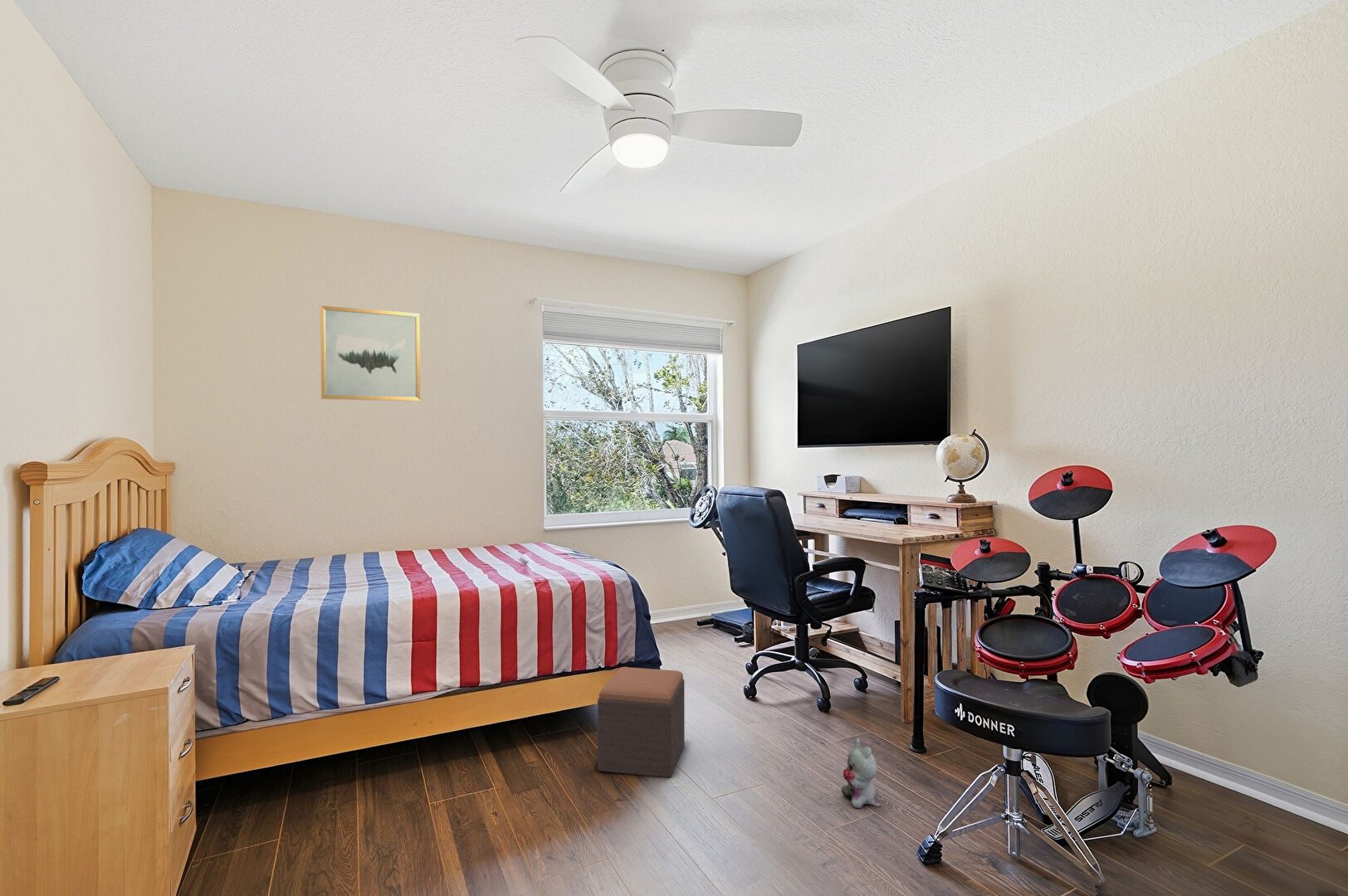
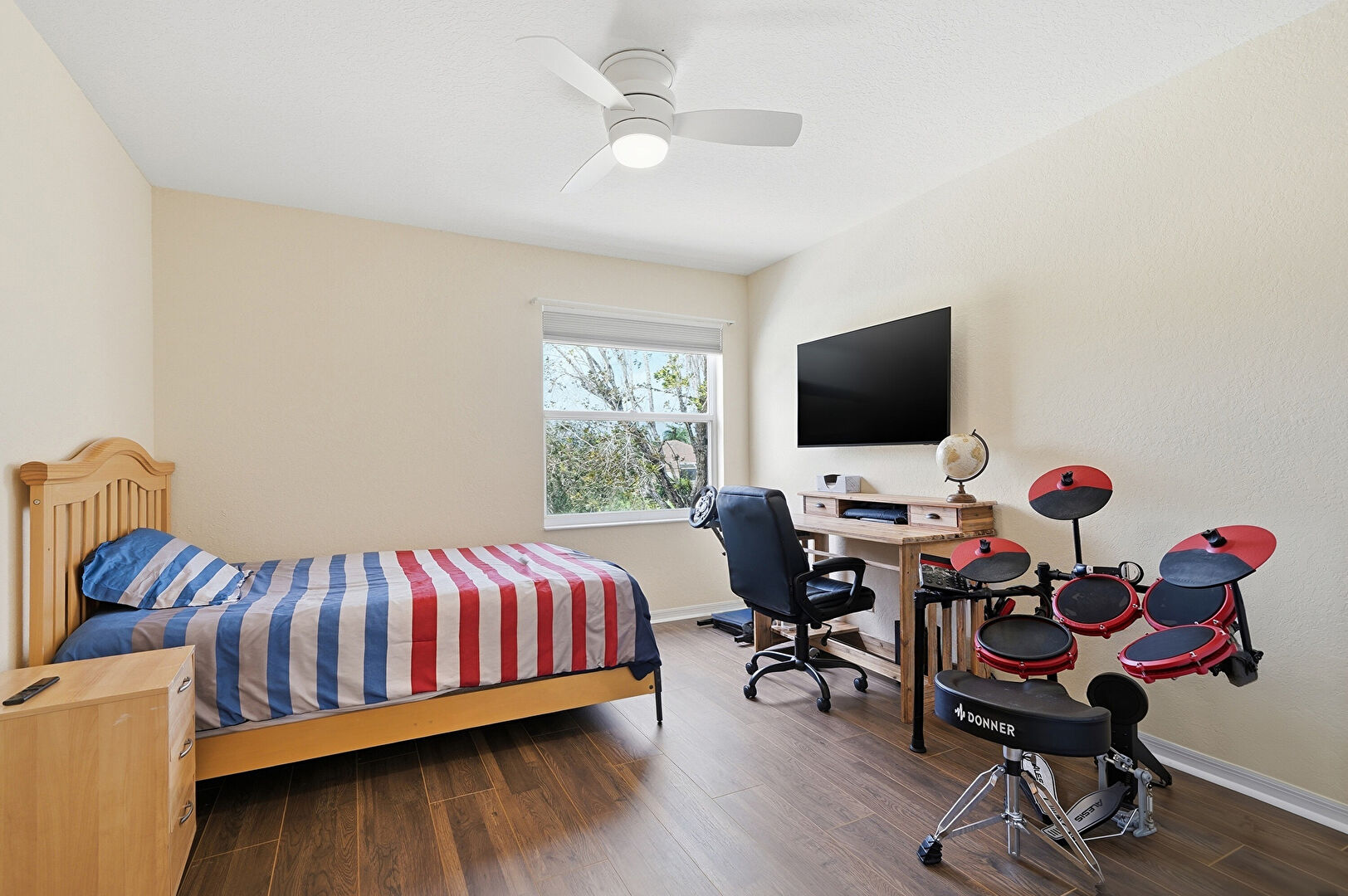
- wall art [320,305,421,402]
- footstool [597,666,686,778]
- plush toy [841,738,881,810]
